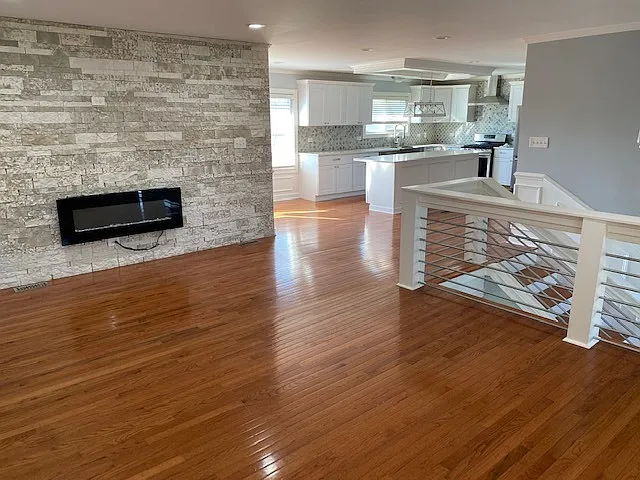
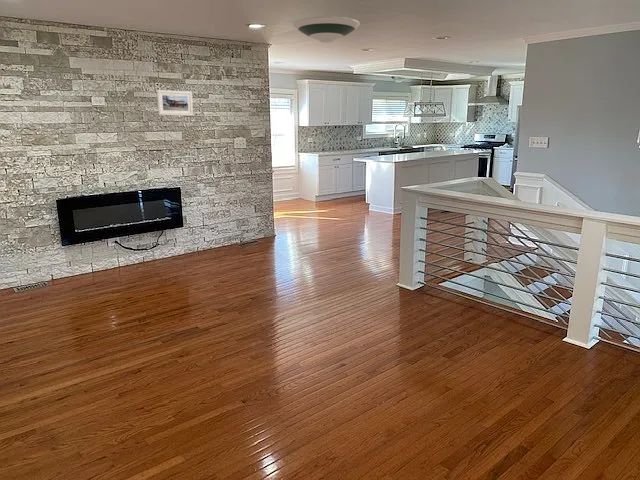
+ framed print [156,89,194,117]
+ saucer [292,16,361,44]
